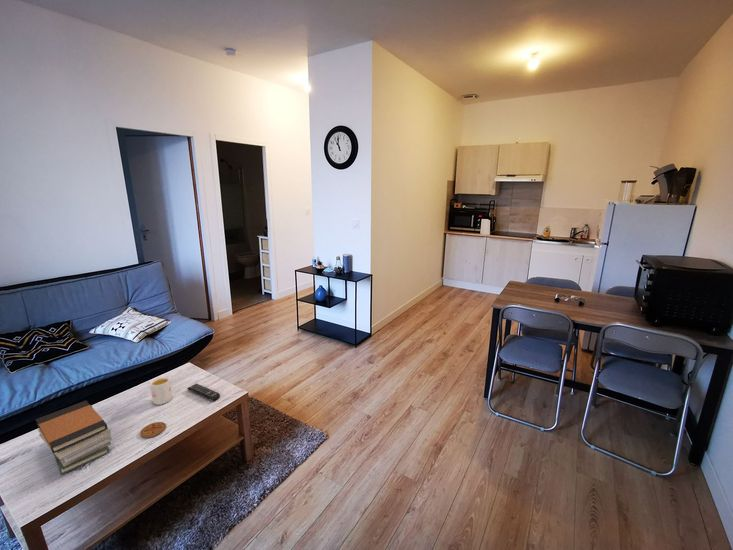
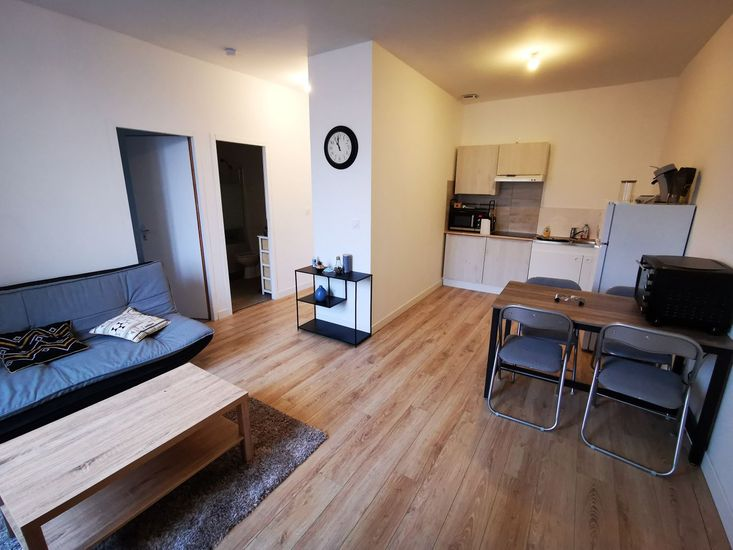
- book stack [35,400,113,476]
- remote control [186,383,221,402]
- coaster [139,421,167,439]
- mug [149,376,173,406]
